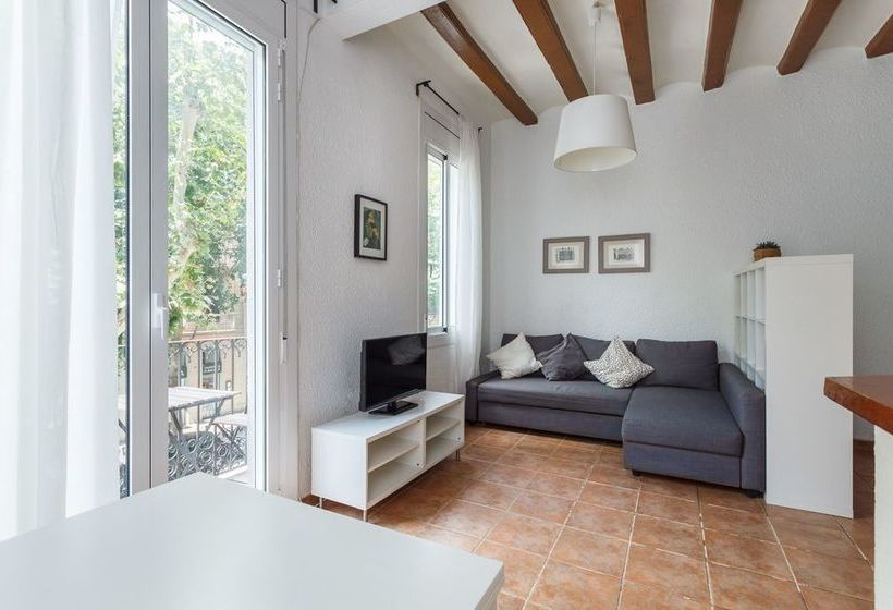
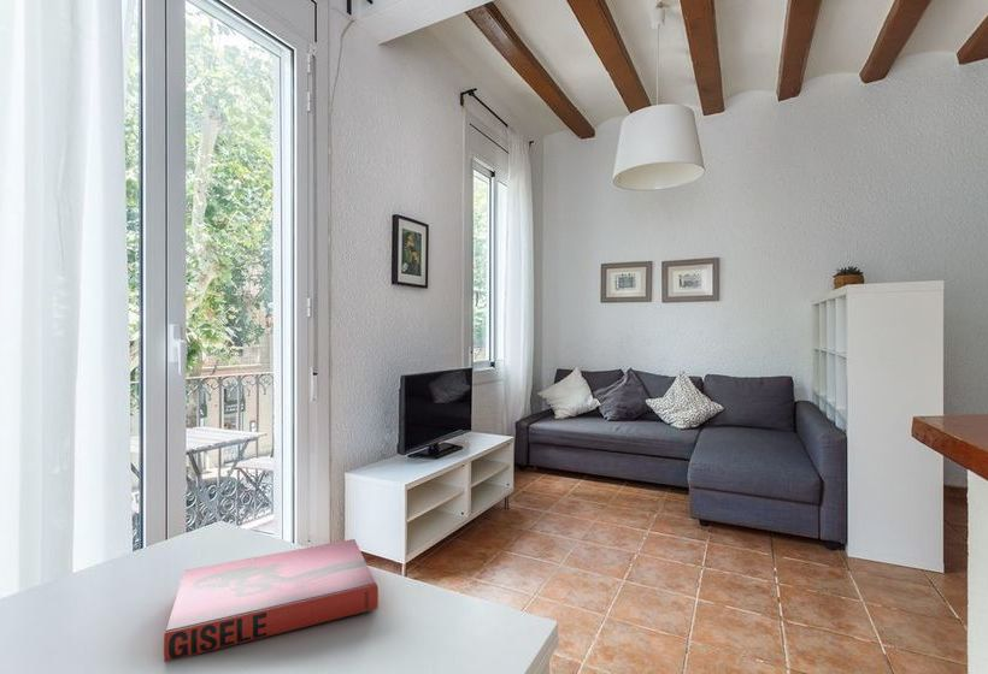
+ hardback book [163,538,380,663]
